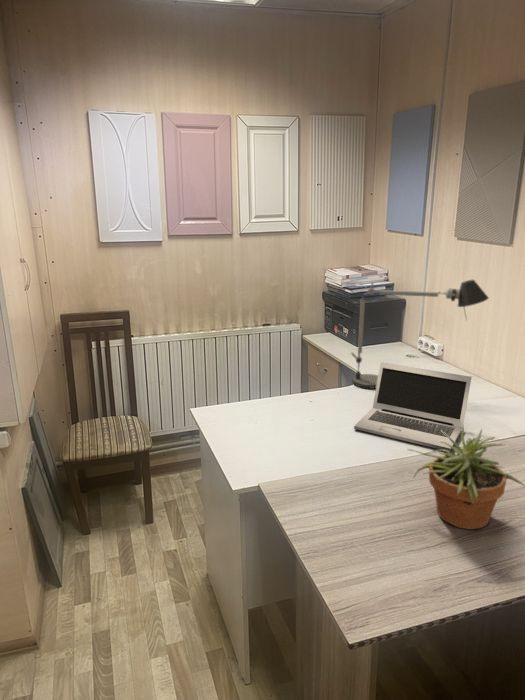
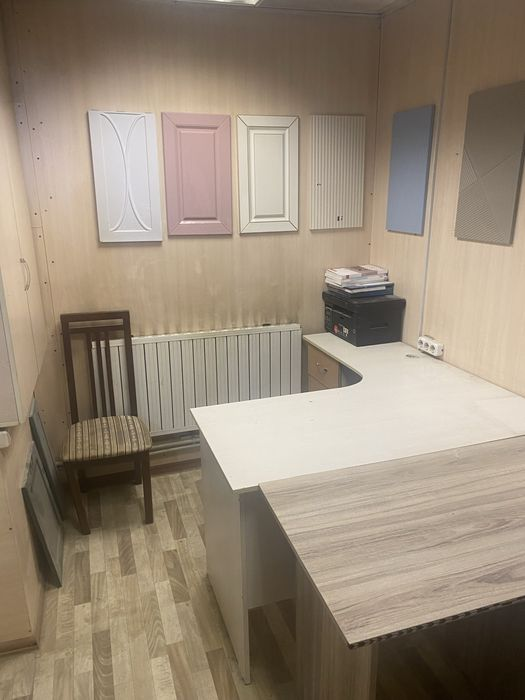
- desk lamp [350,279,490,390]
- laptop [353,361,472,452]
- potted plant [408,424,525,530]
